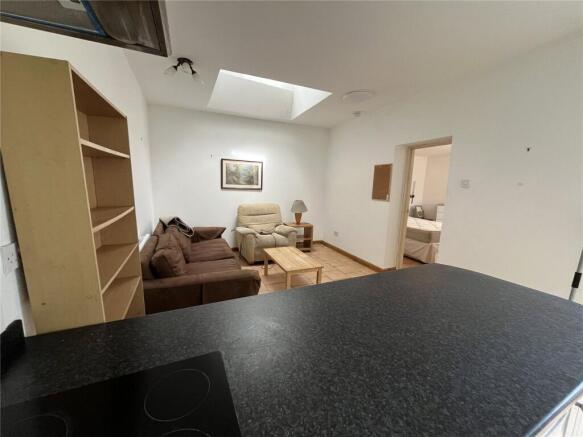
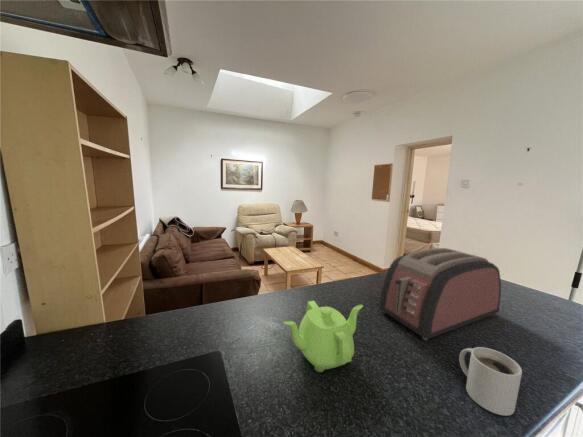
+ toaster [378,247,502,341]
+ teapot [283,300,364,373]
+ mug [458,346,523,417]
